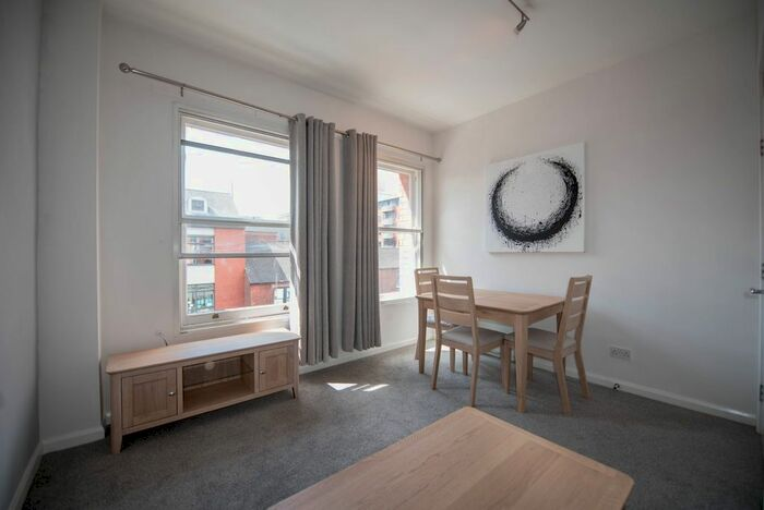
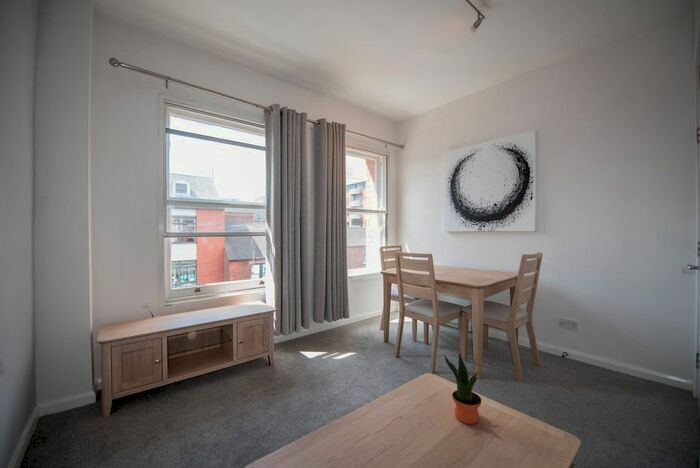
+ potted plant [443,352,482,425]
